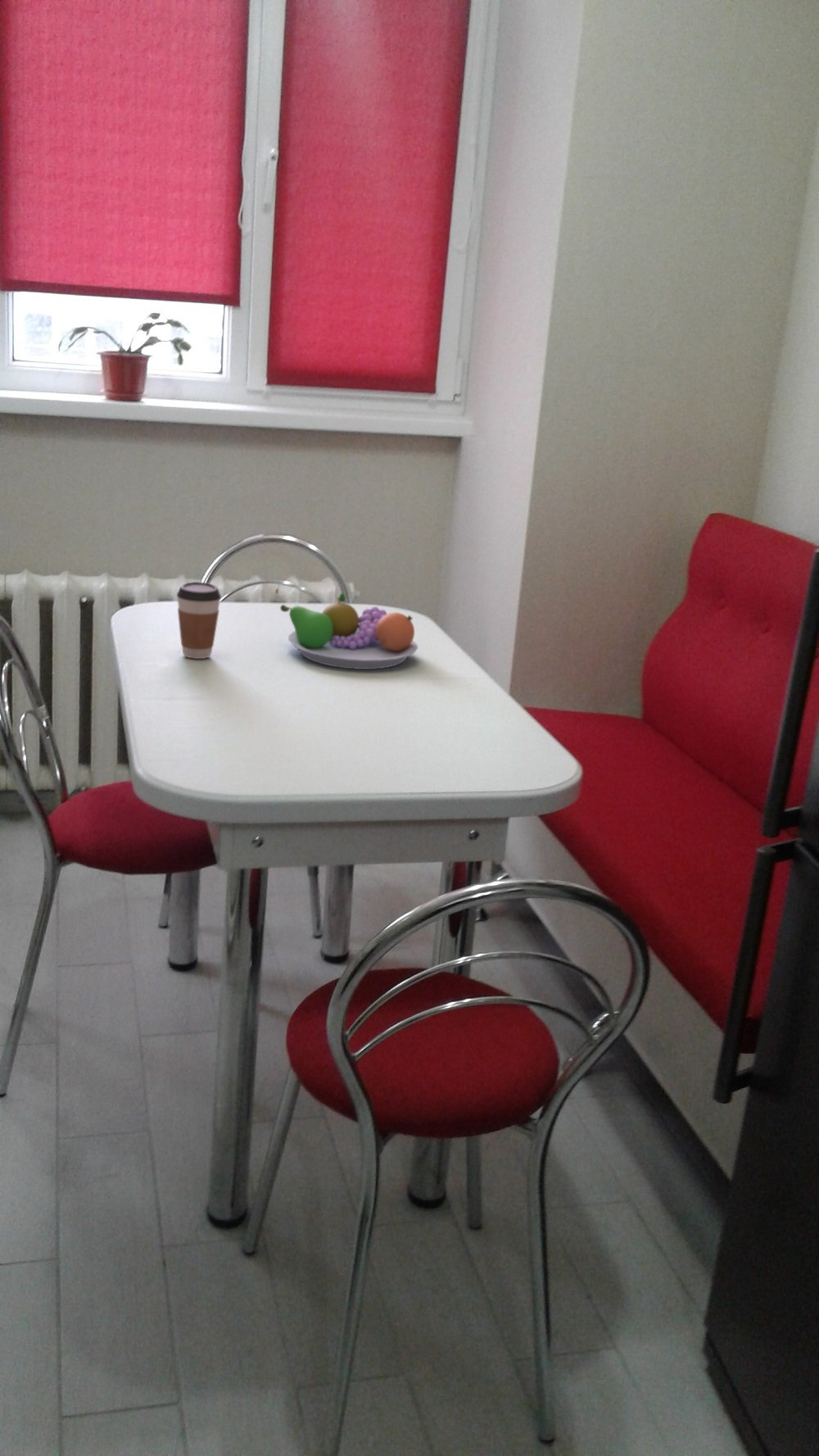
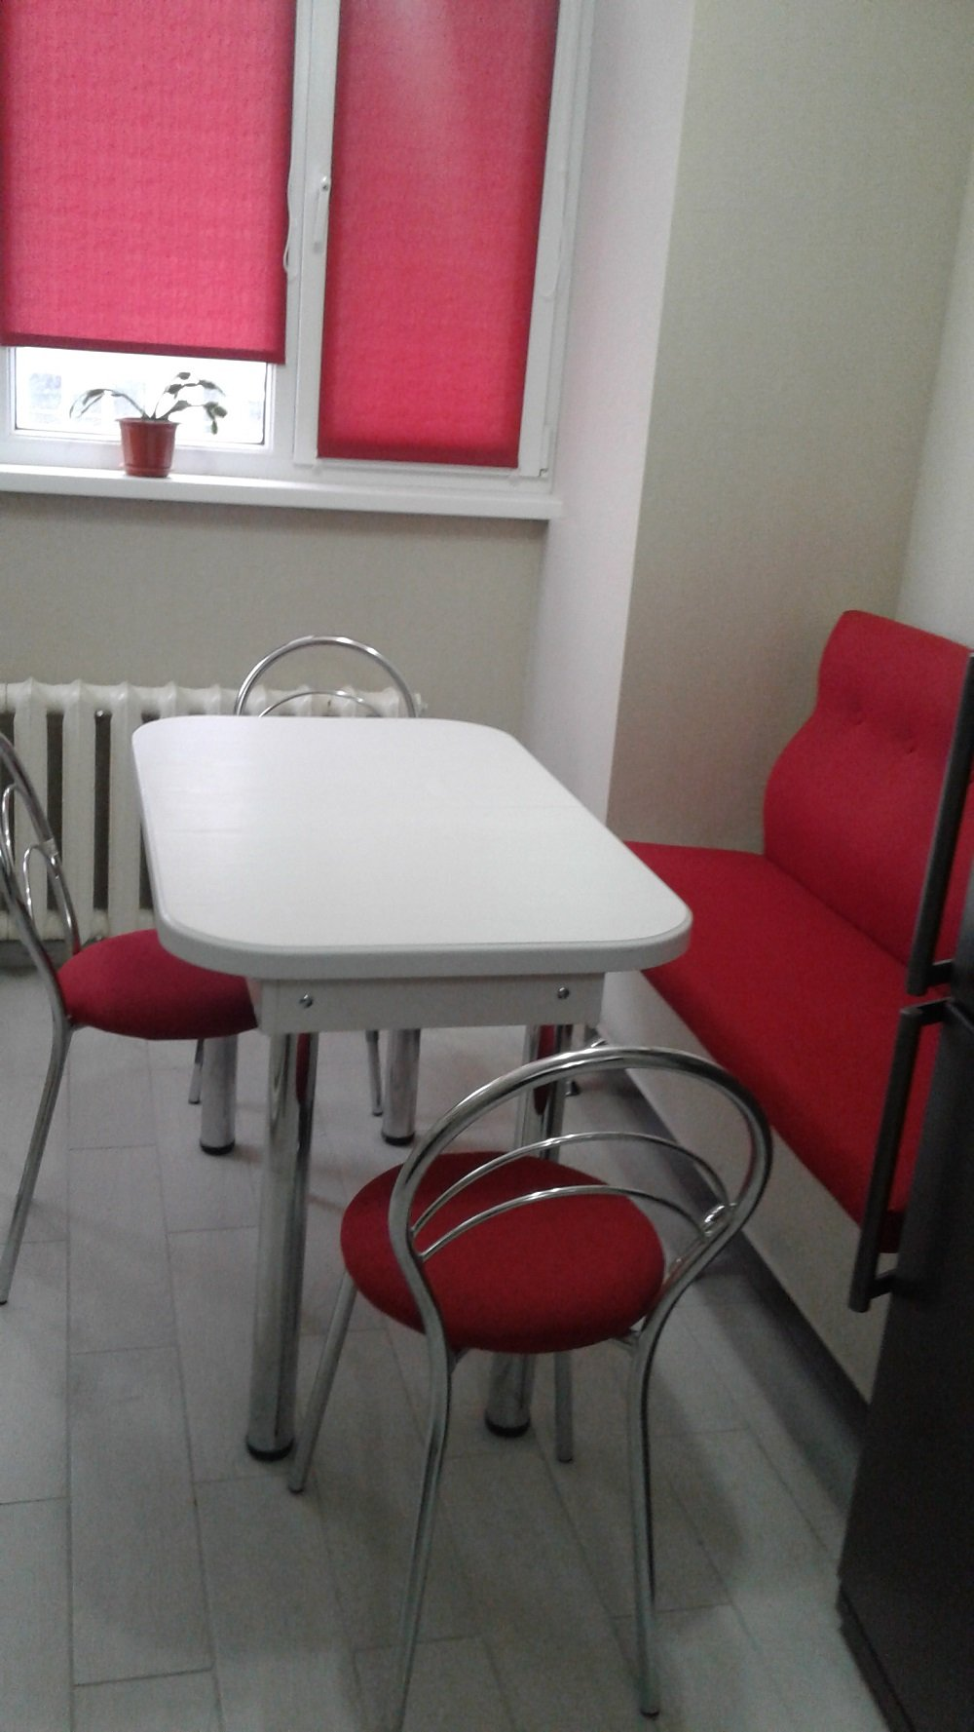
- coffee cup [176,581,222,660]
- fruit bowl [279,592,419,670]
